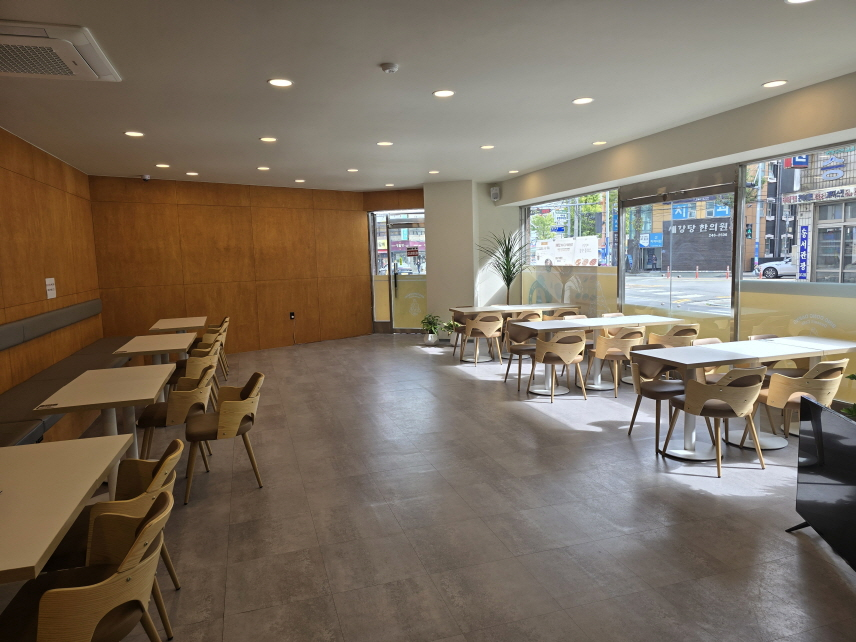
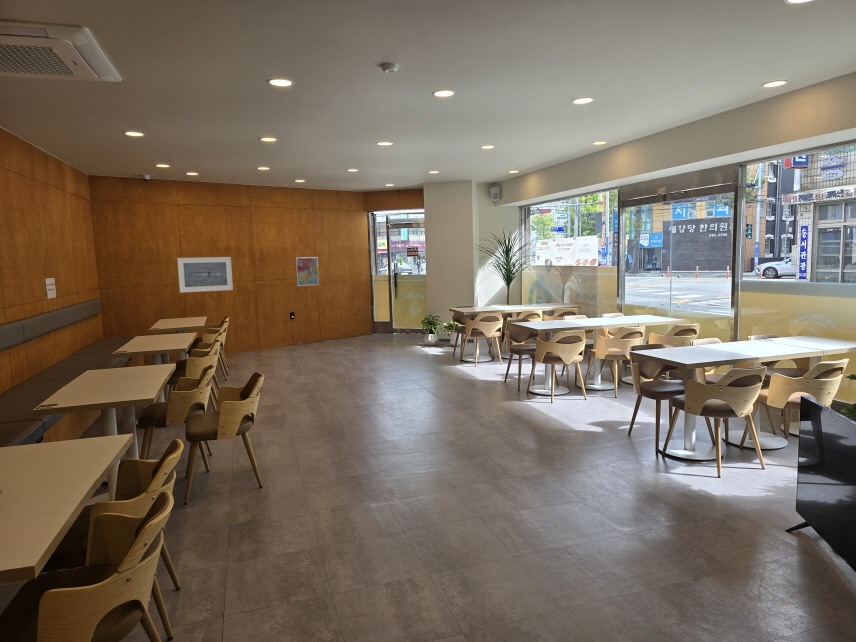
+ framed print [176,256,234,294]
+ wall art [295,256,320,287]
